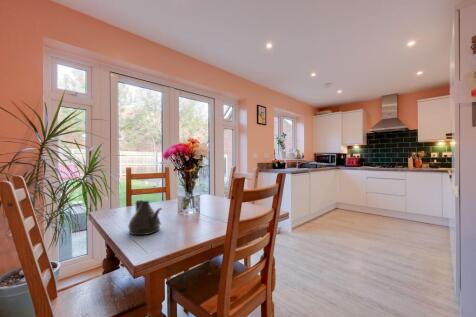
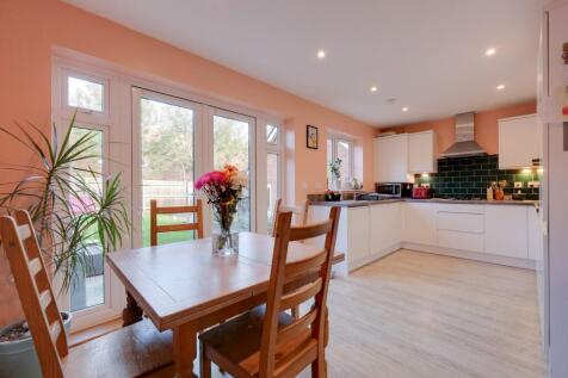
- teapot [127,199,163,236]
